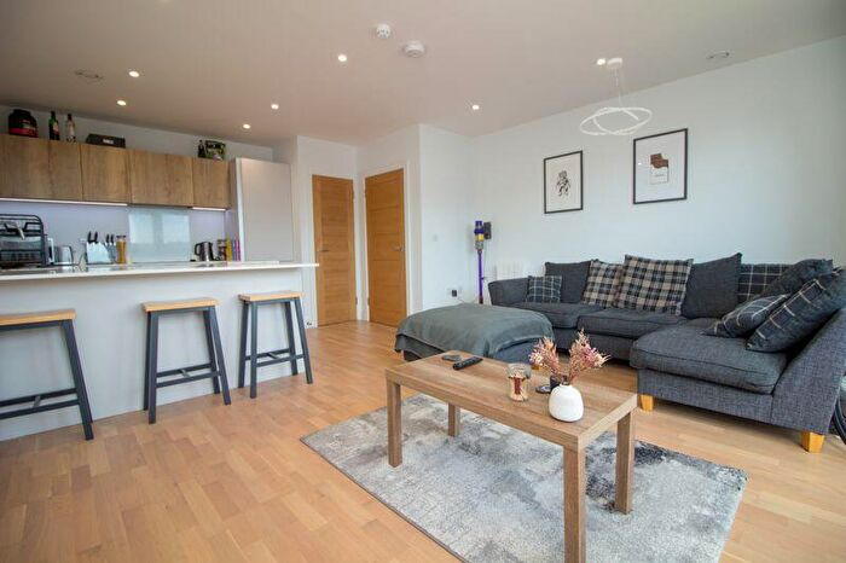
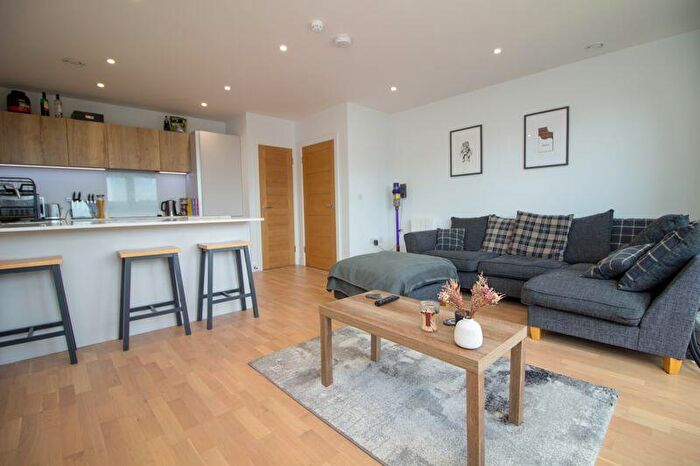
- ceiling light fixture [578,57,653,137]
